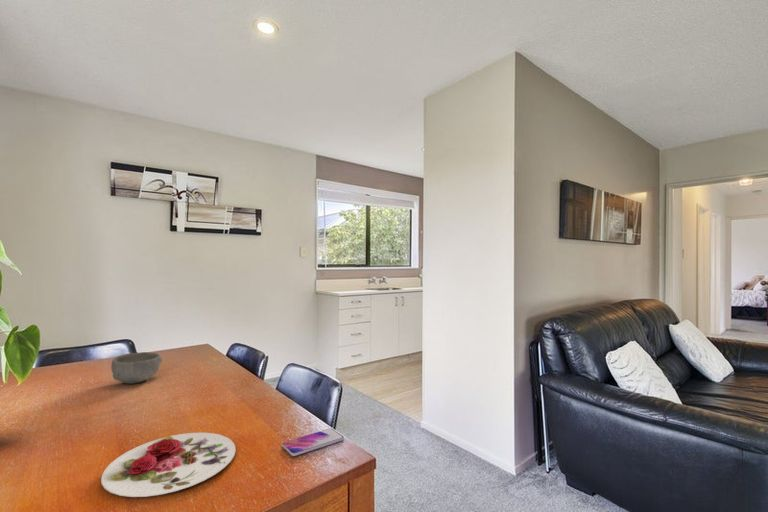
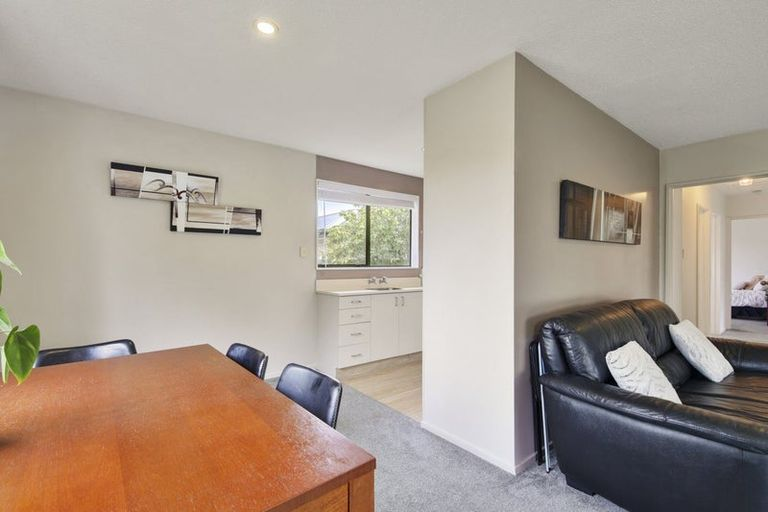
- bowl [110,351,163,385]
- smartphone [281,427,345,457]
- plate [100,432,237,498]
